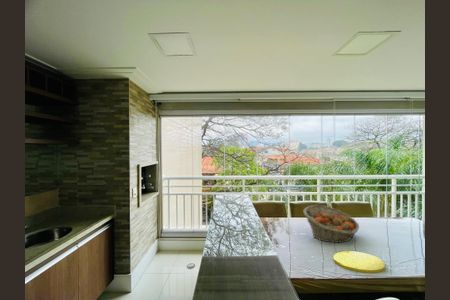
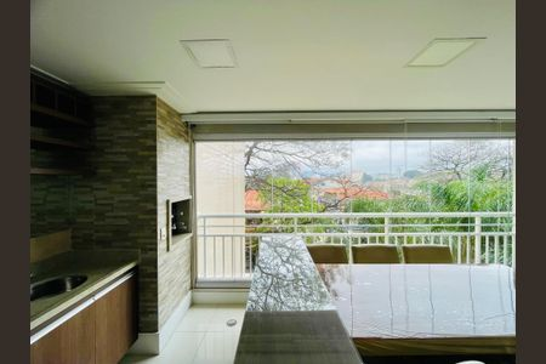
- fruit basket [302,204,360,244]
- plate [333,250,386,274]
